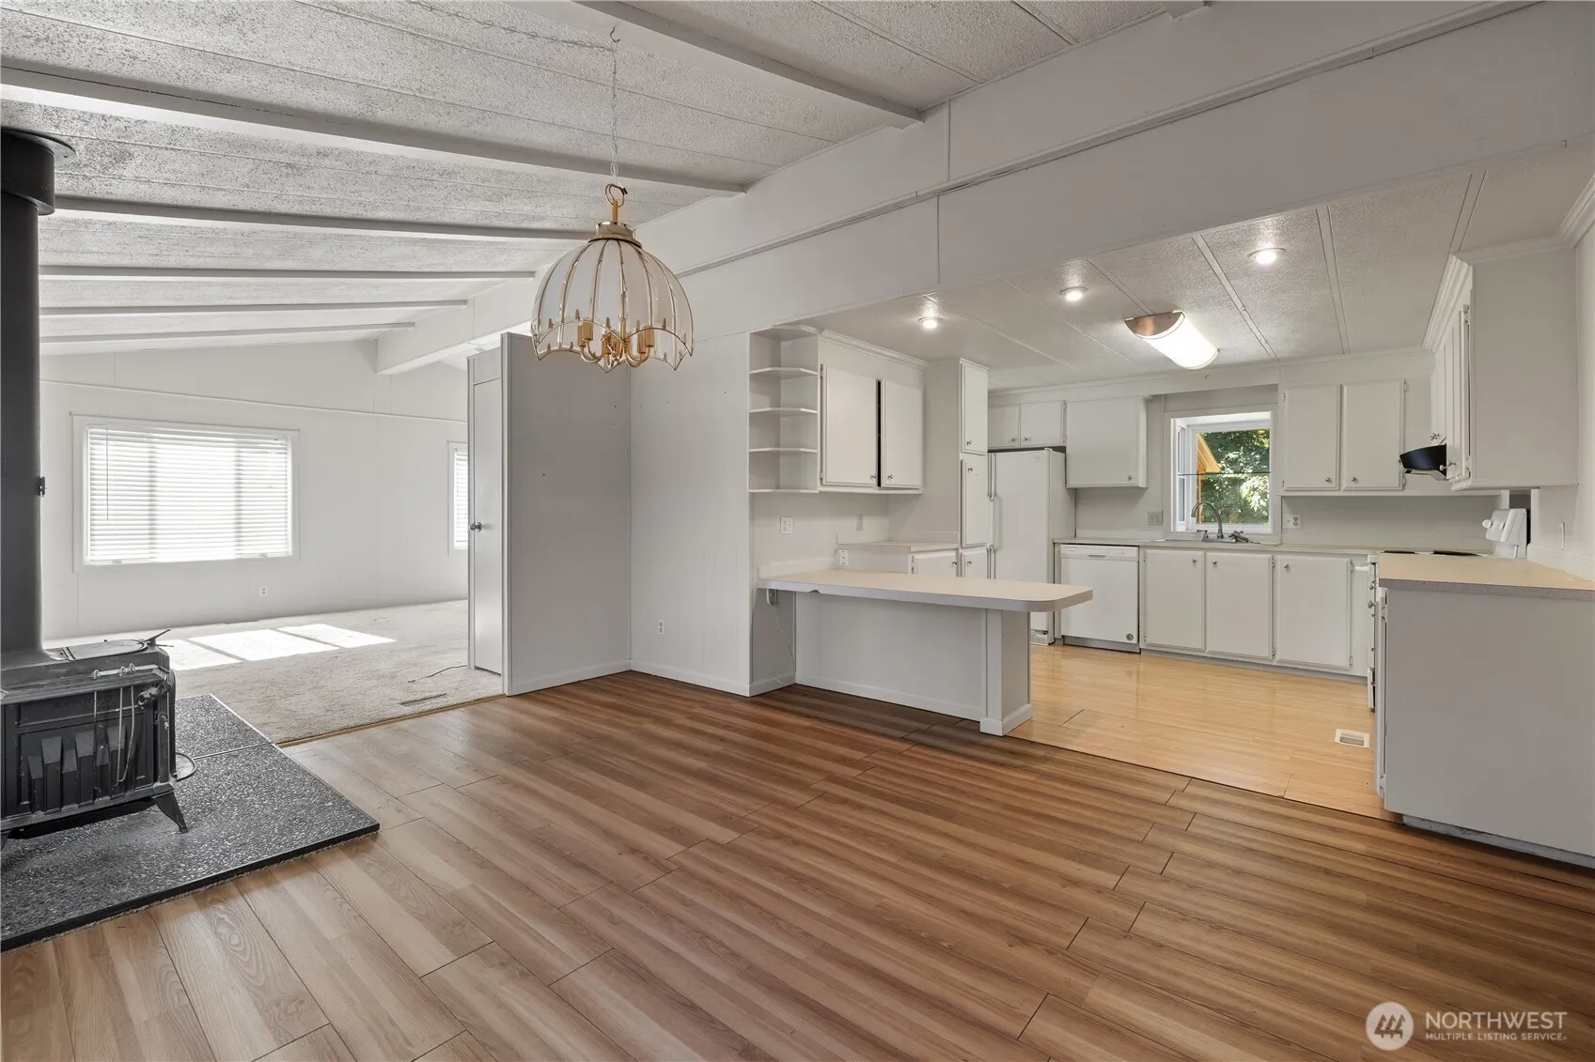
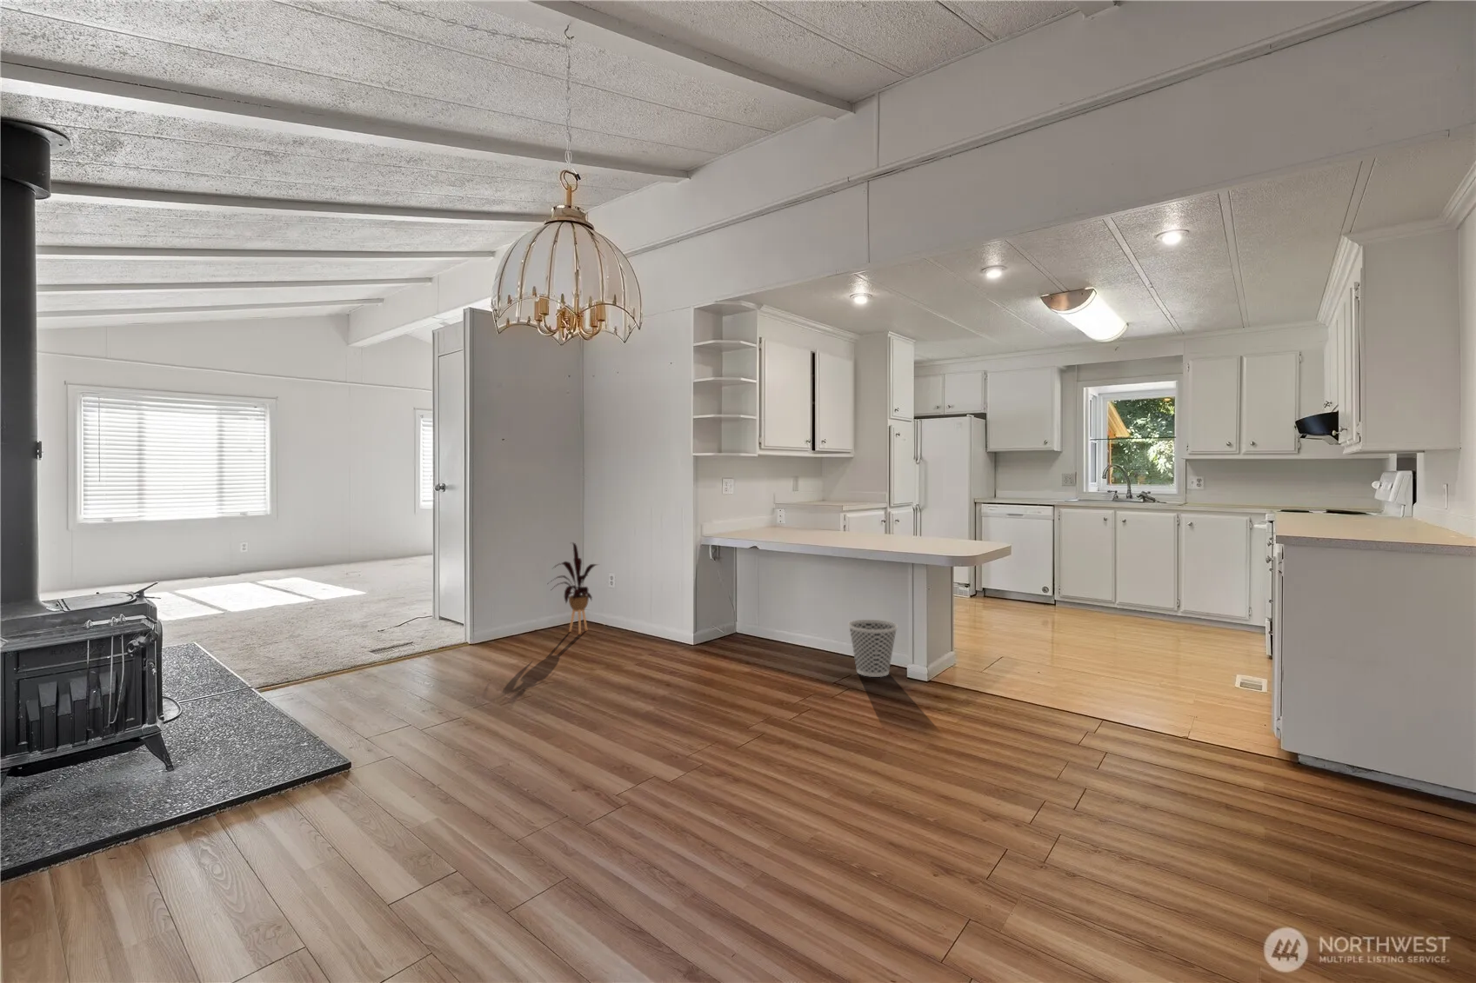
+ wastebasket [847,619,899,678]
+ house plant [548,542,600,634]
